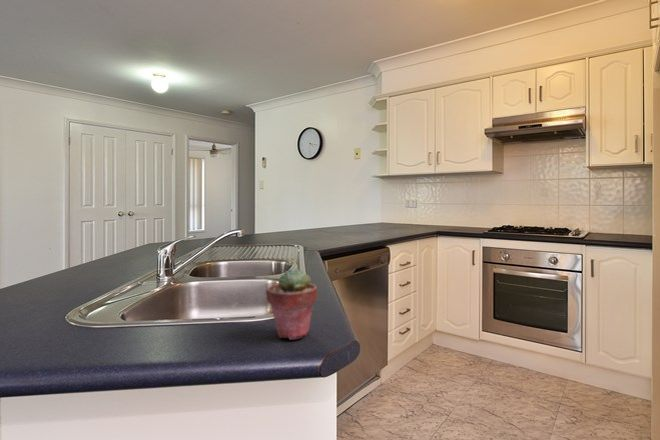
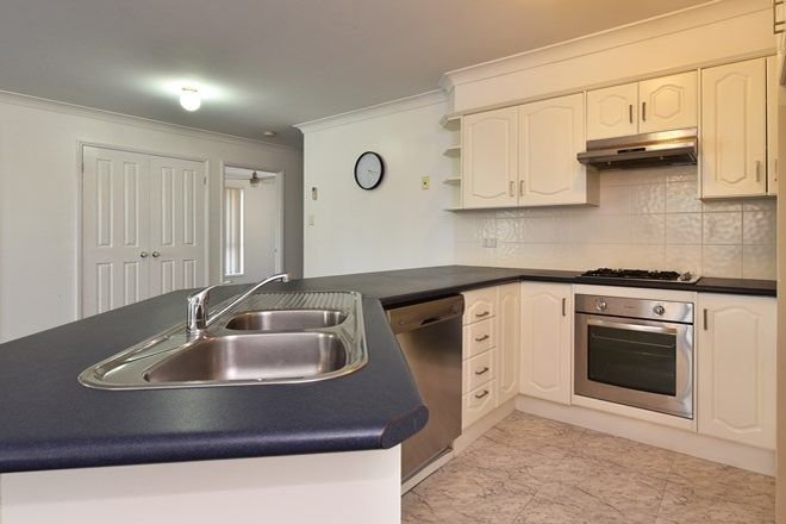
- potted succulent [265,267,318,341]
